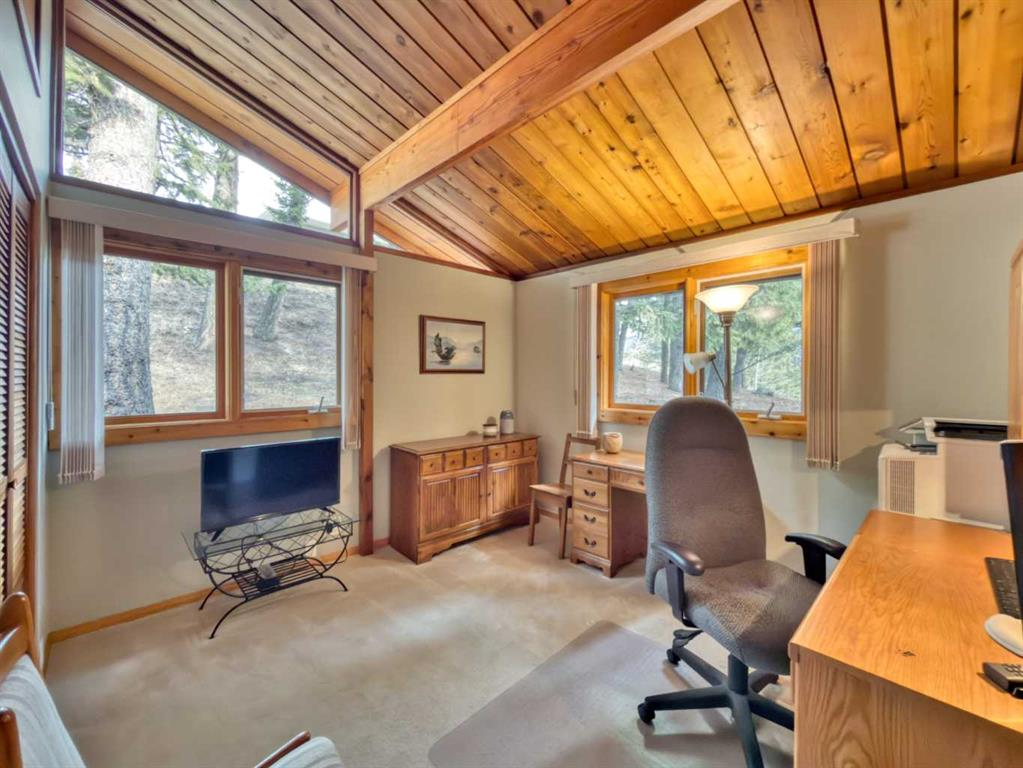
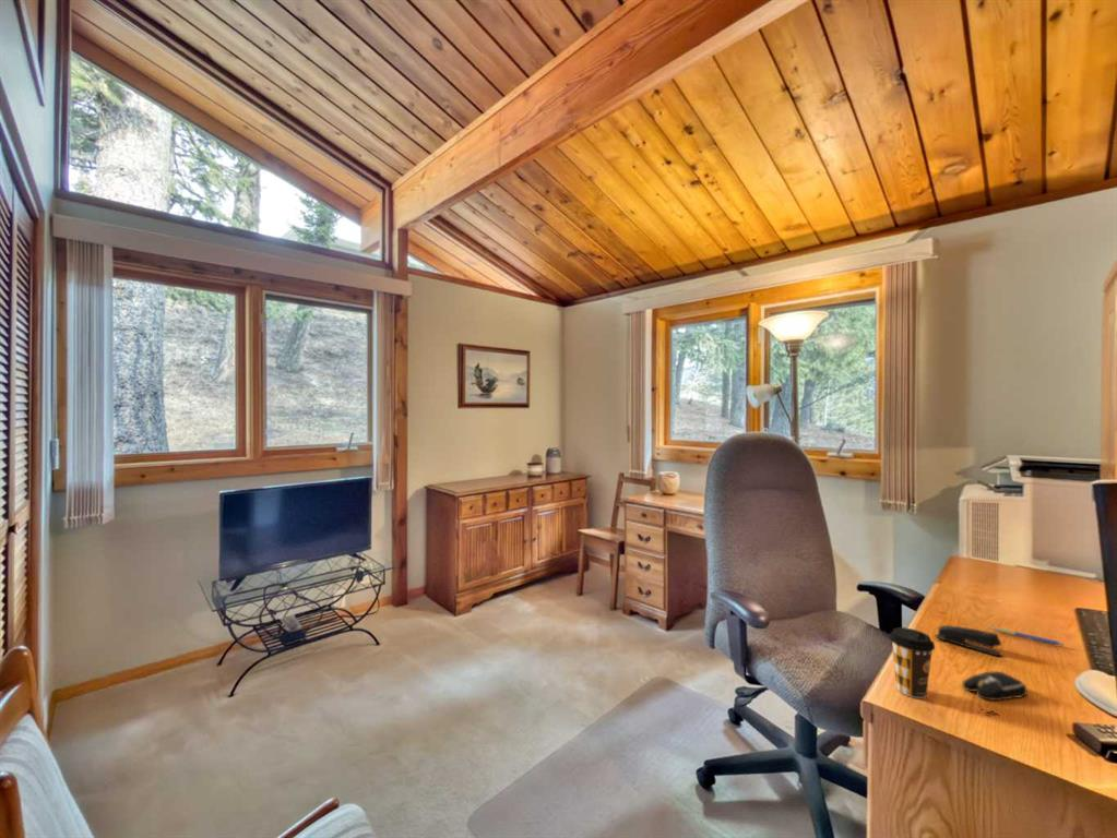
+ coffee cup [888,626,936,699]
+ pen [988,626,1065,647]
+ computer mouse [961,670,1029,702]
+ stapler [934,624,1003,657]
